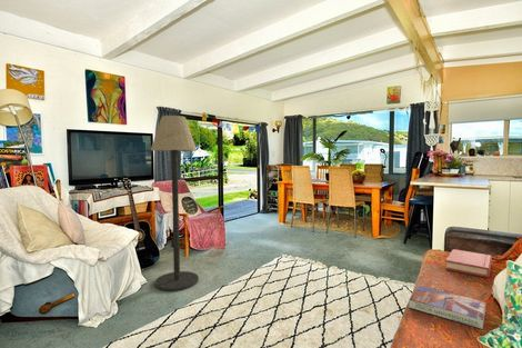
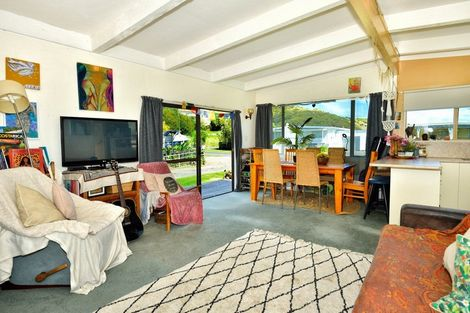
- textbook [408,285,486,330]
- floor lamp [150,115,200,292]
- hardback book [445,248,493,279]
